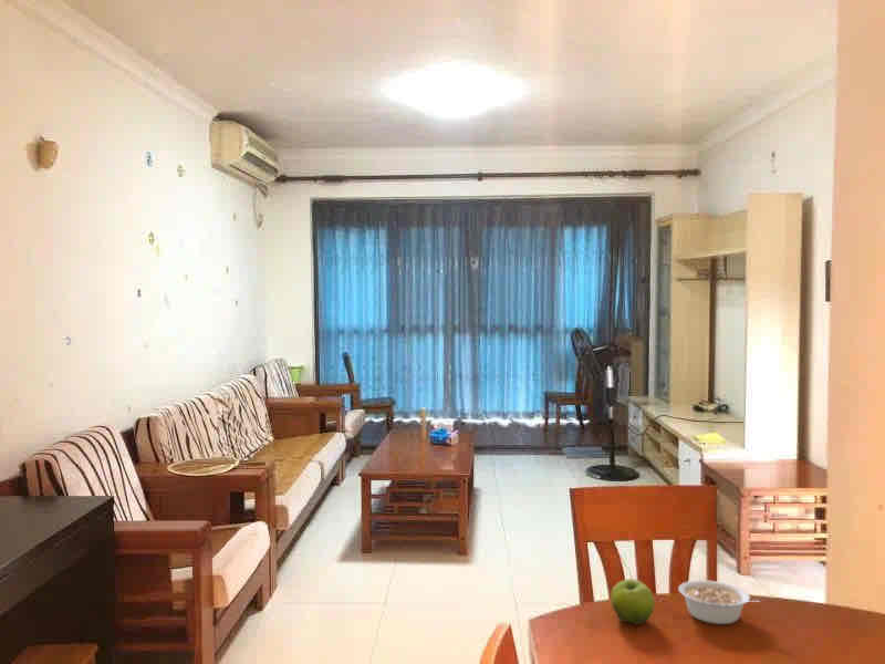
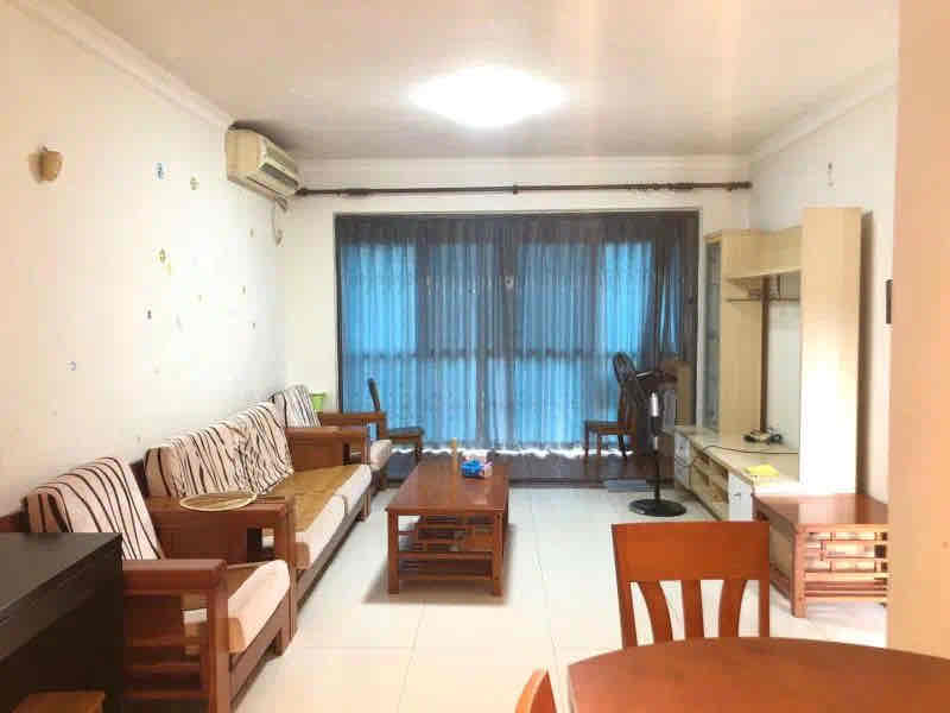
- fruit [610,578,656,625]
- legume [677,579,763,625]
